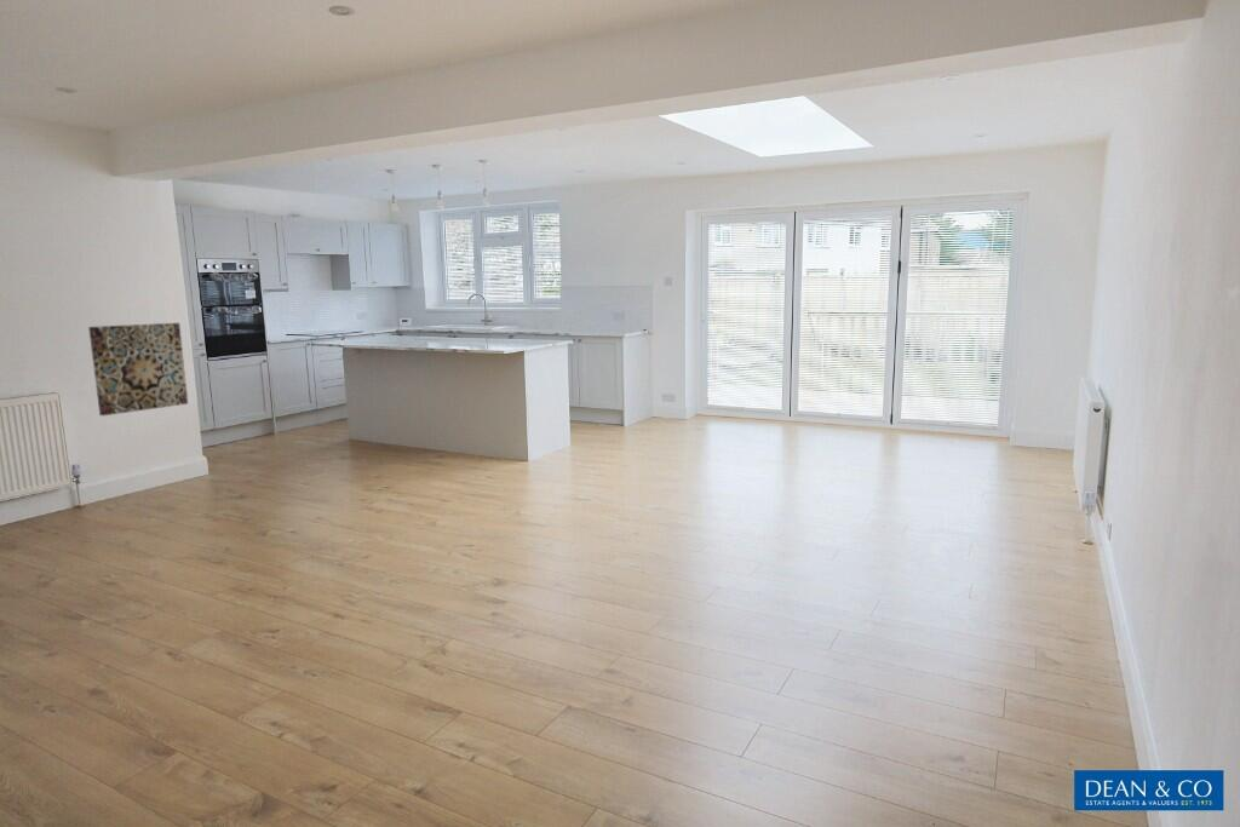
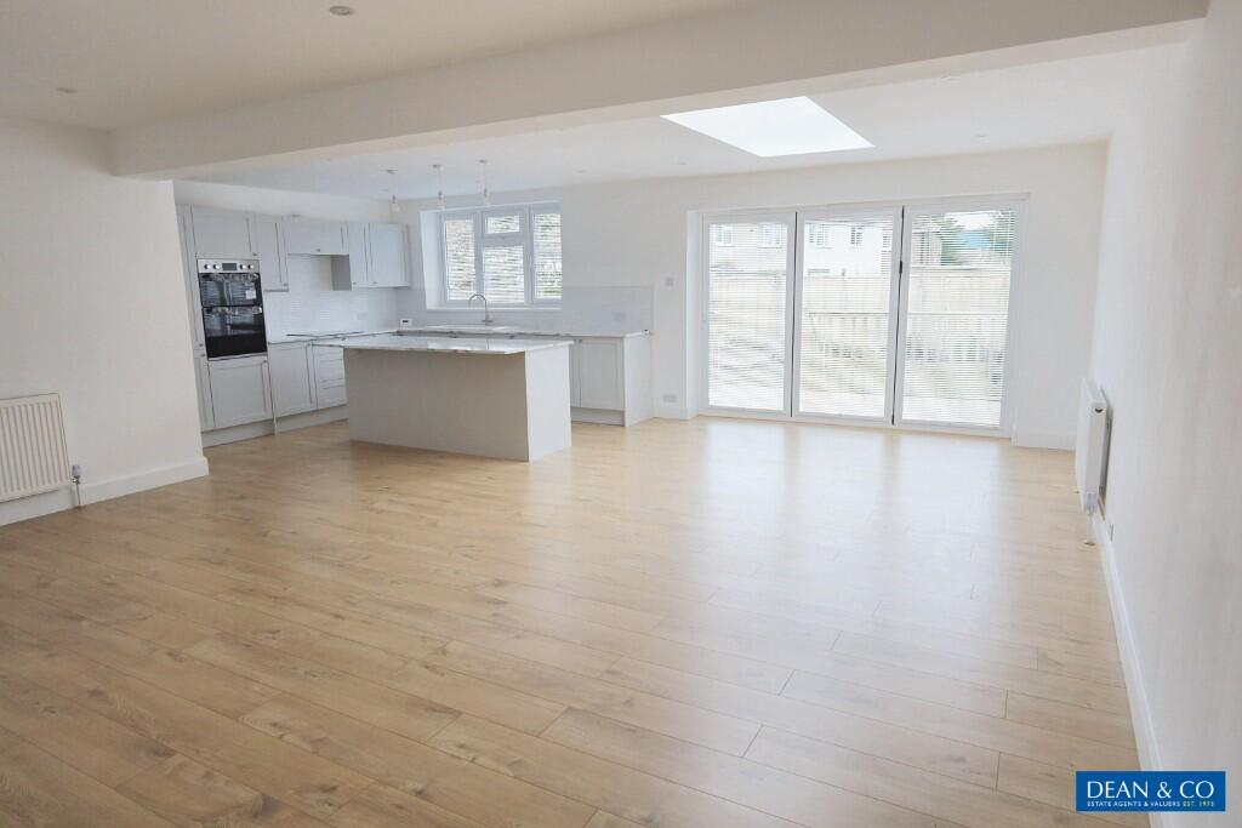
- wall art [87,322,189,417]
